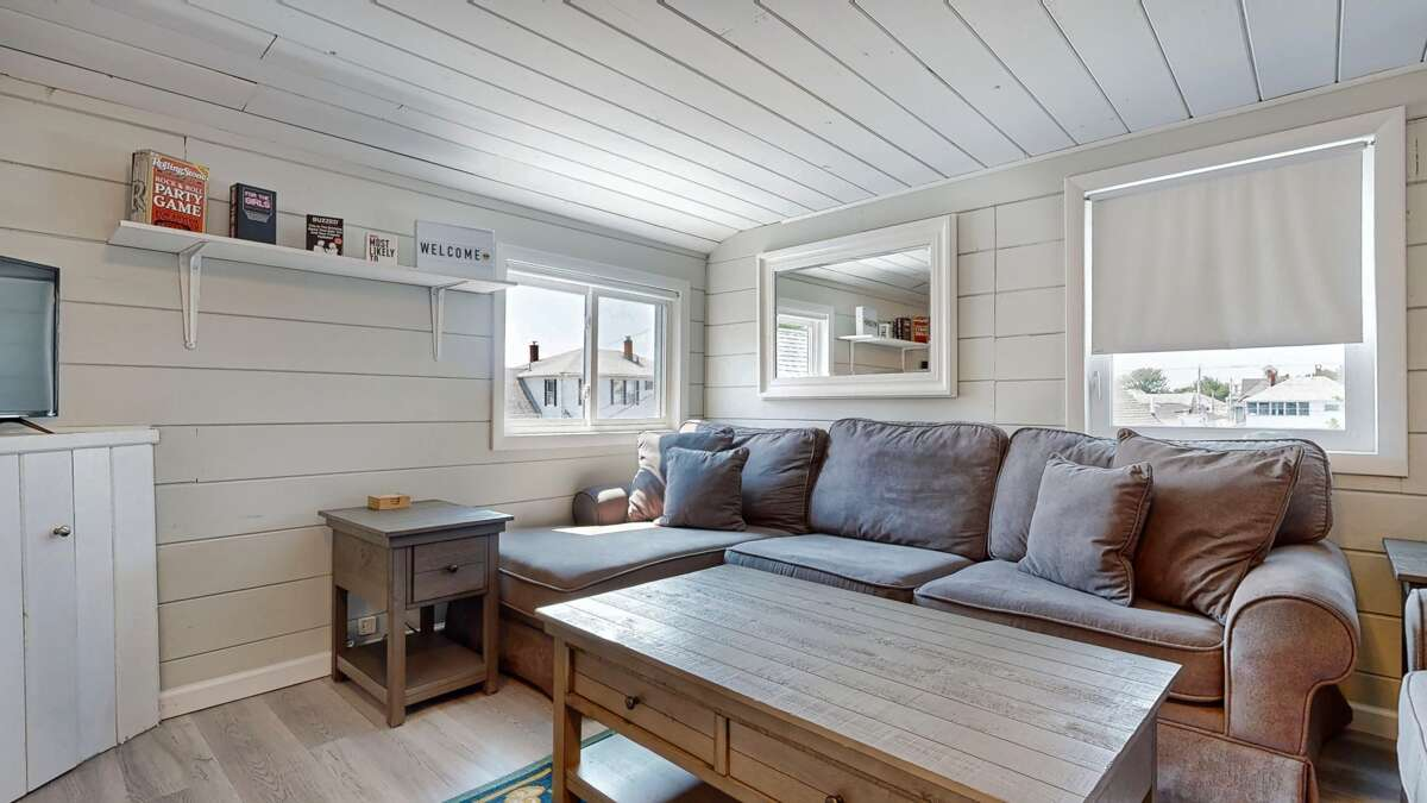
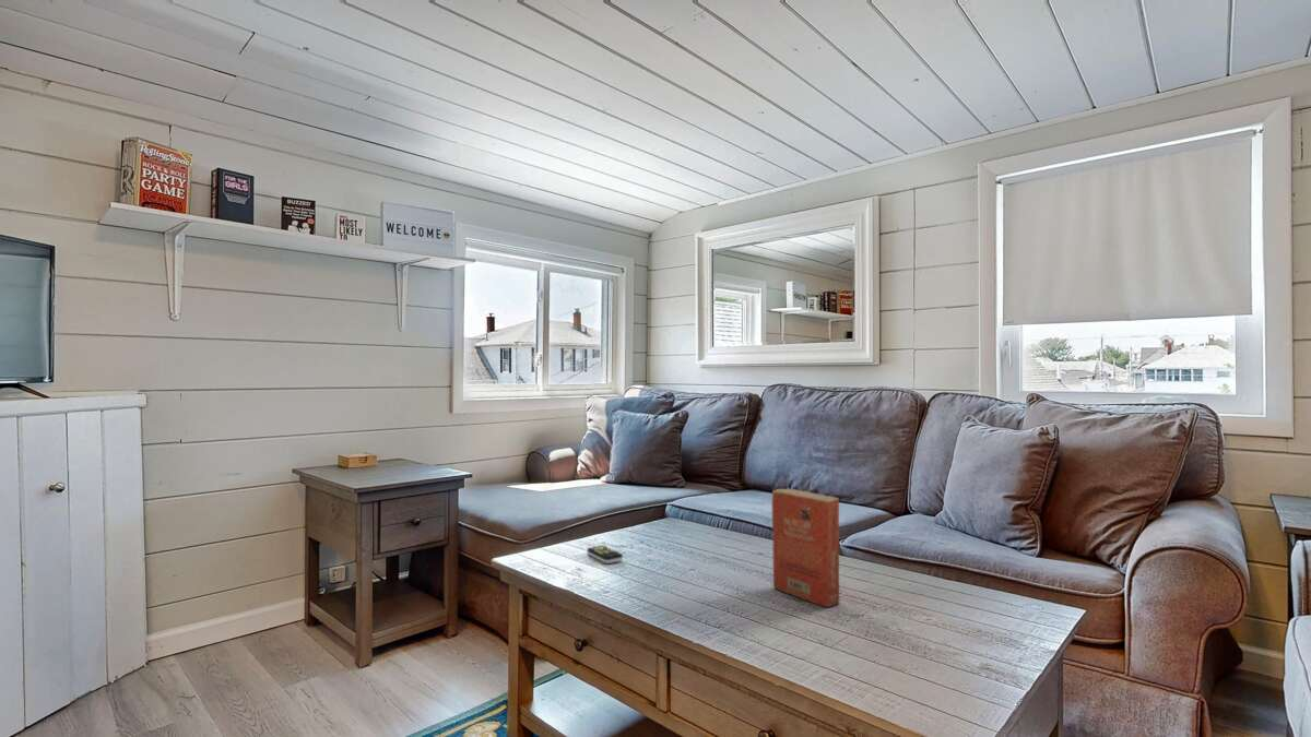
+ paperback book [770,487,840,608]
+ remote control [586,544,624,564]
